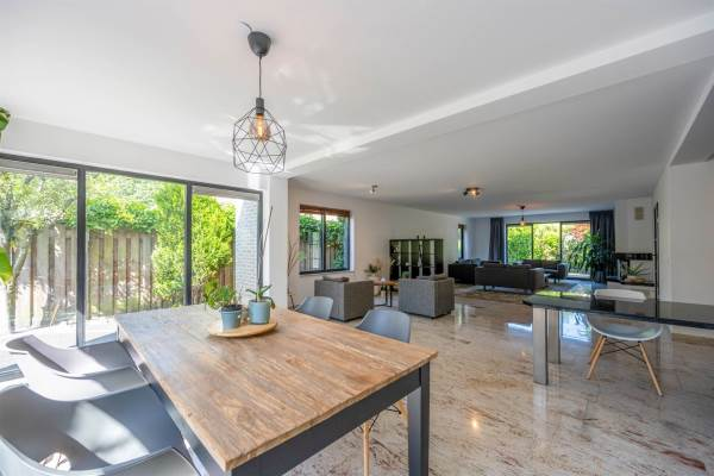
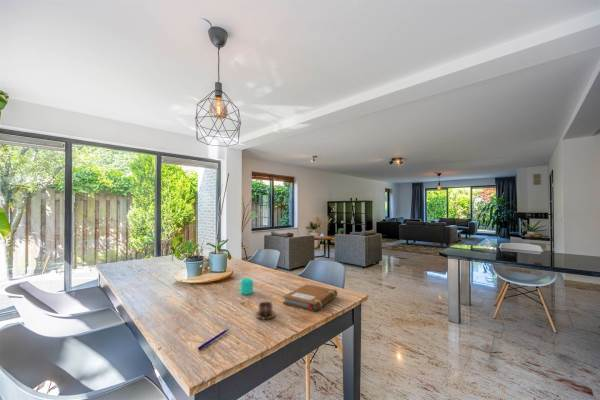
+ pen [197,328,230,351]
+ cup [235,277,254,295]
+ cup [254,301,277,321]
+ notebook [282,283,339,312]
